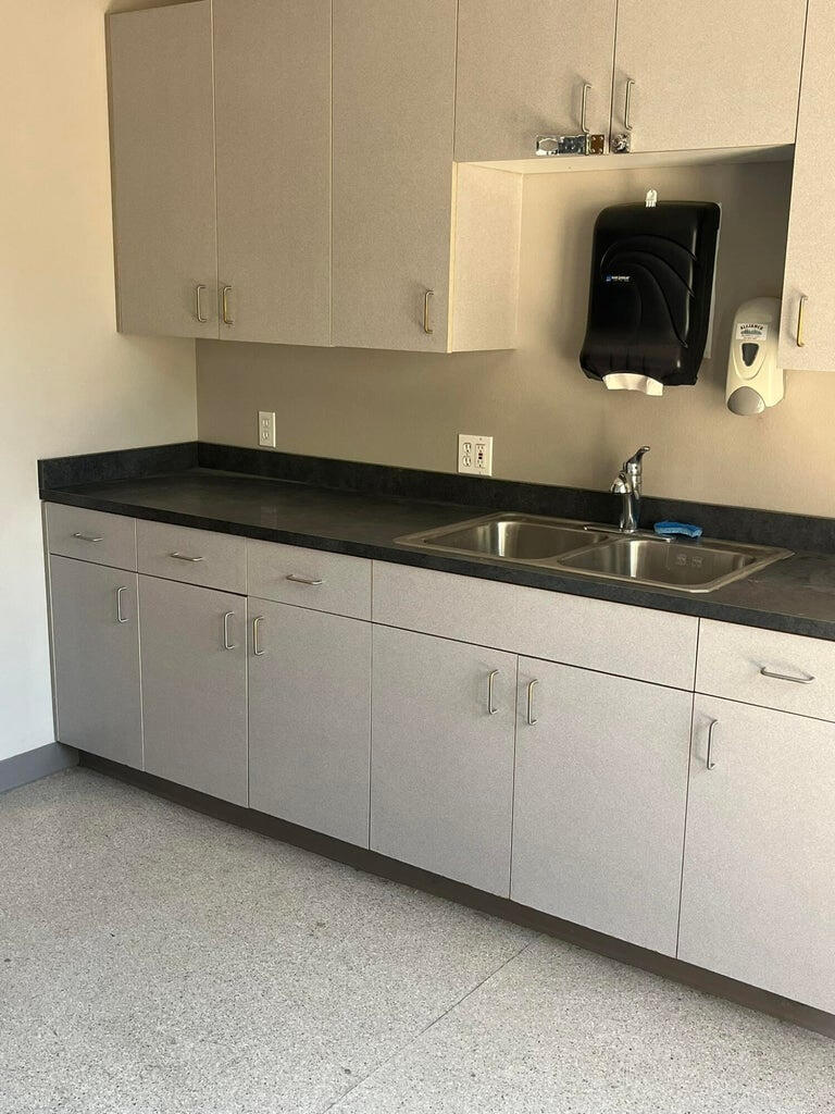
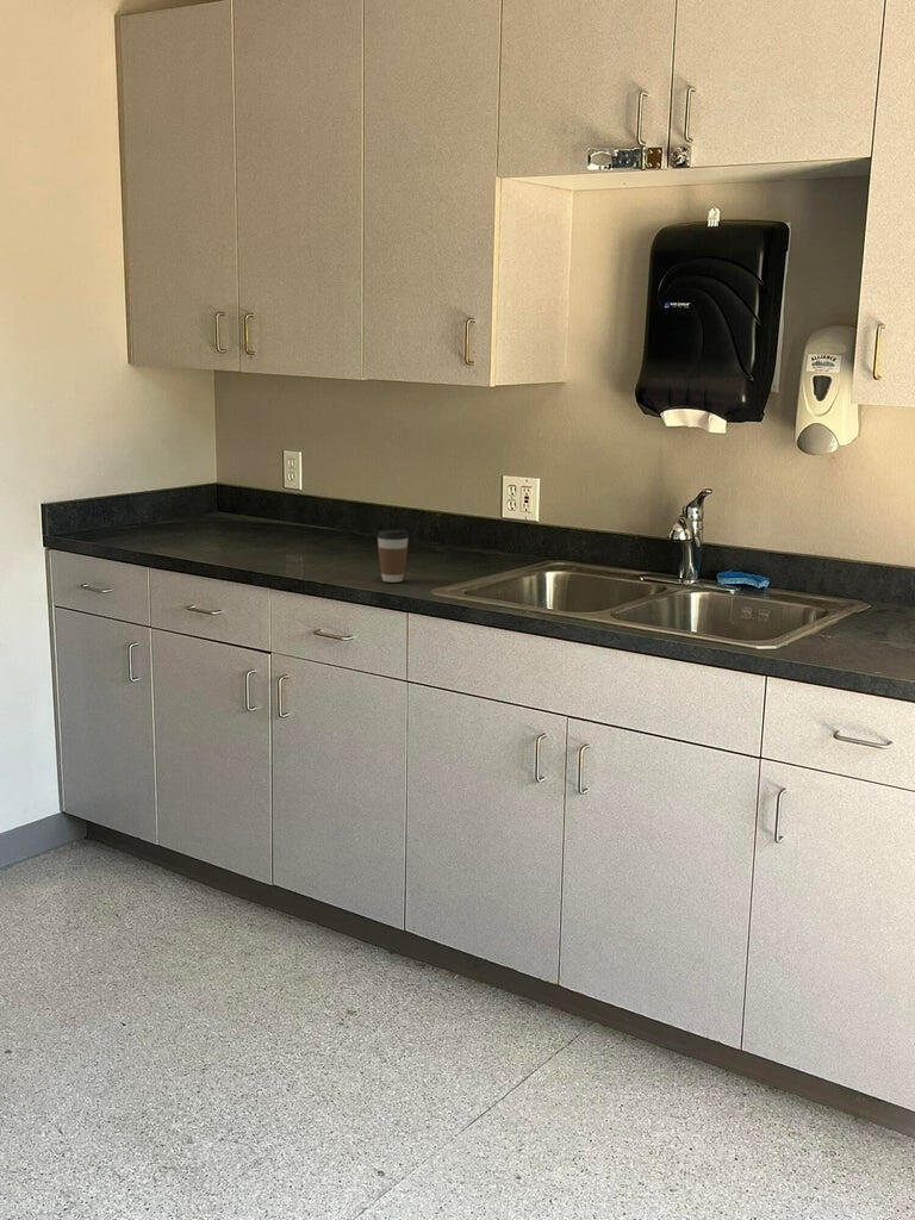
+ coffee cup [376,528,410,584]
